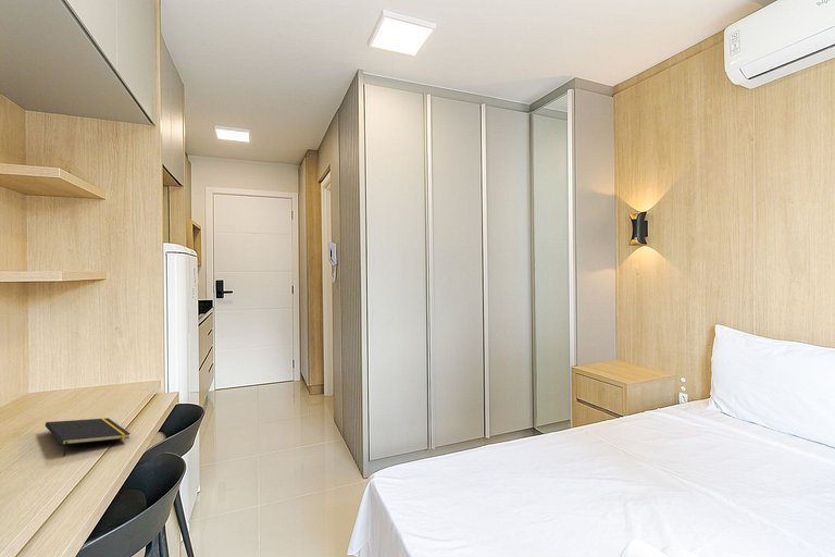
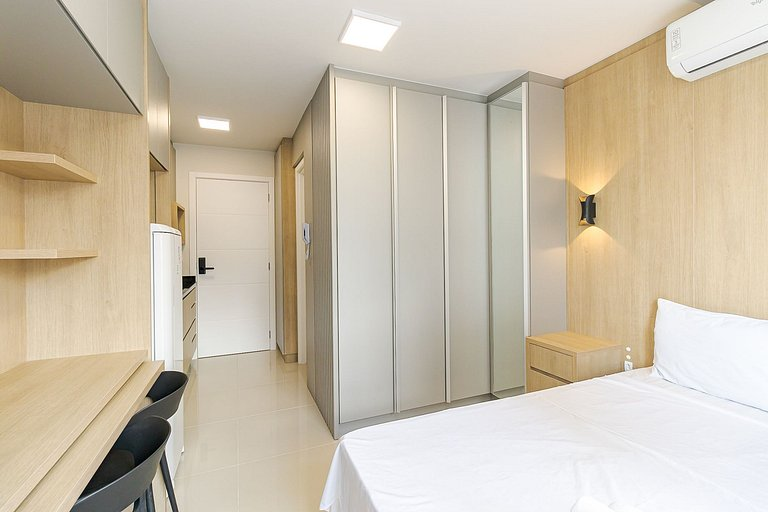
- notepad [45,417,132,458]
